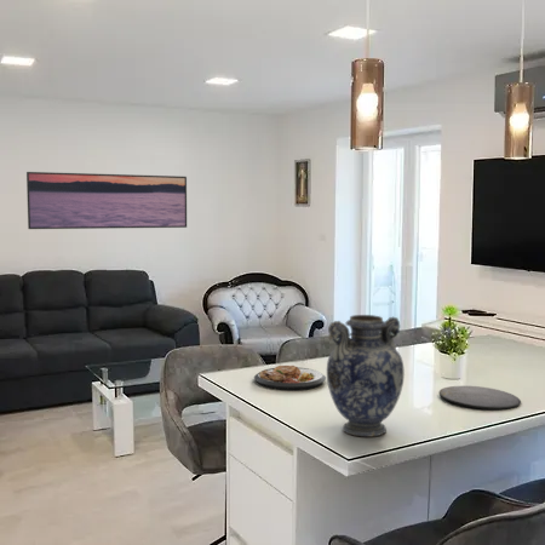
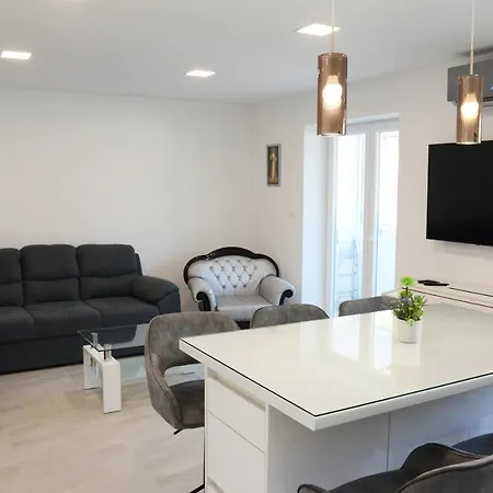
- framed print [25,171,188,230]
- vase [326,314,406,438]
- plate [253,365,327,391]
- plate [438,385,522,411]
